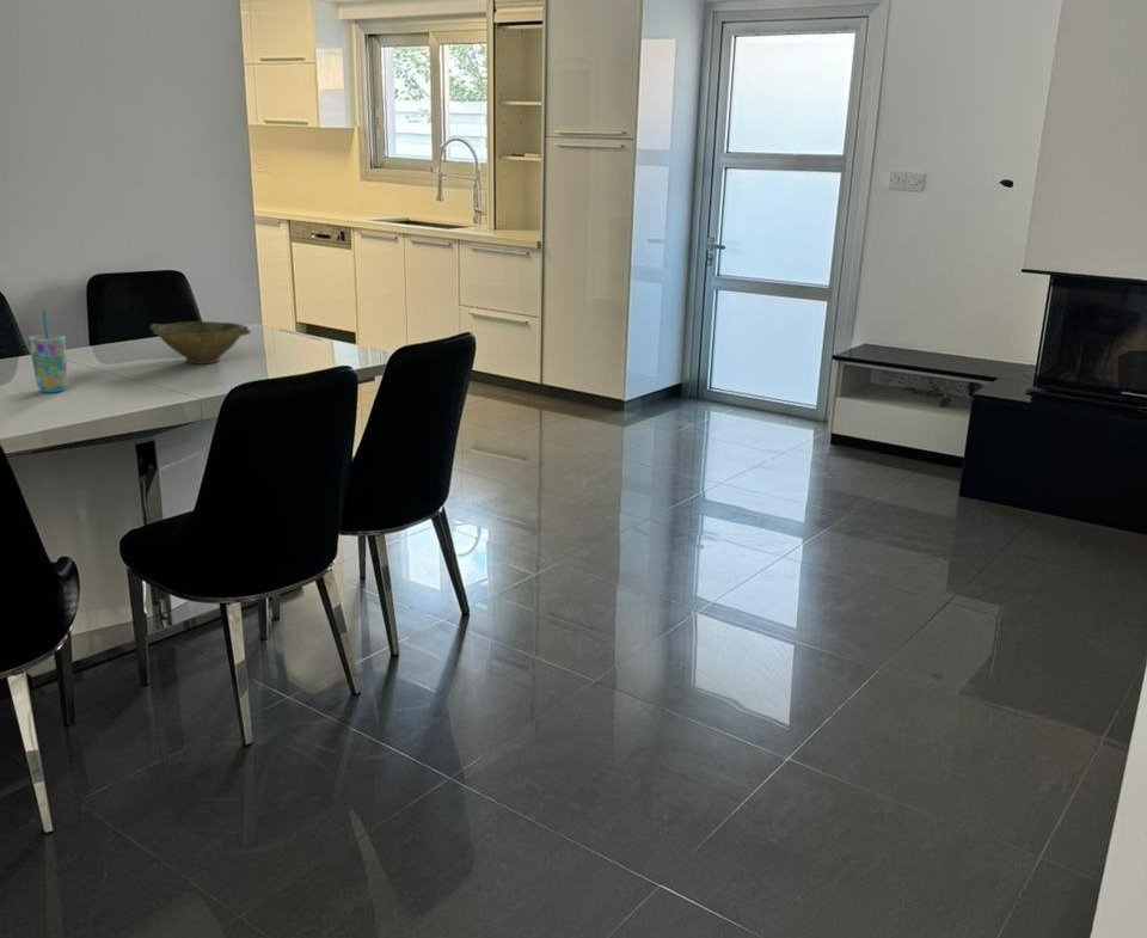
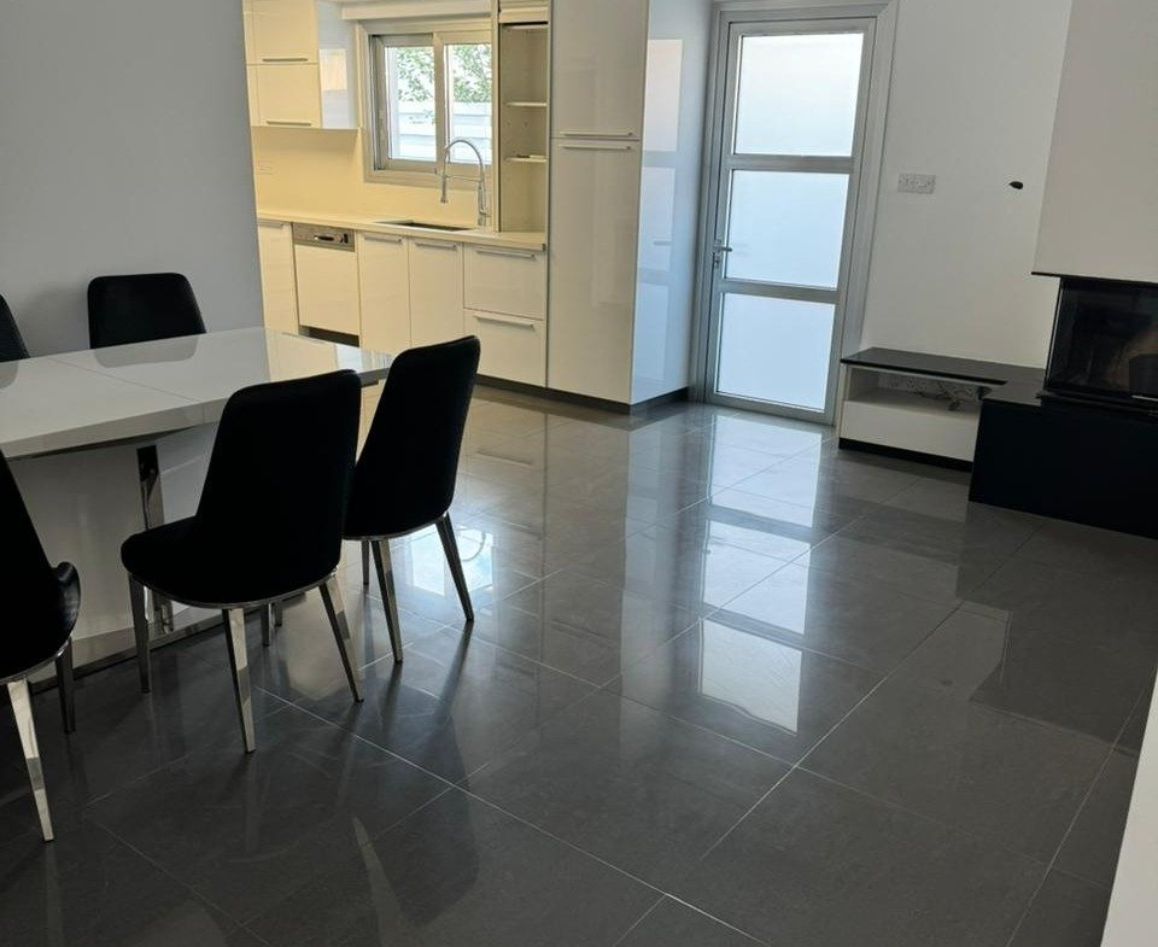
- cup [27,309,68,393]
- bowl [149,320,252,366]
